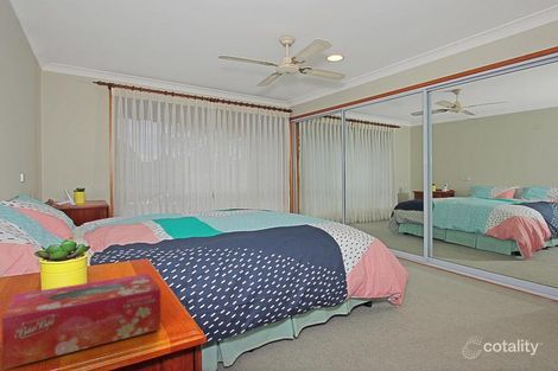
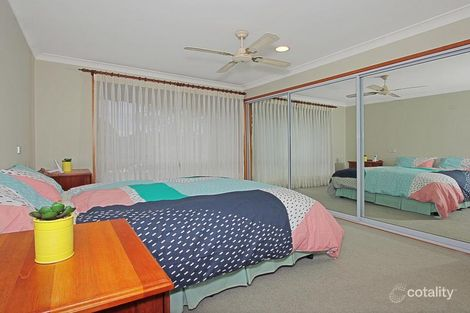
- tissue box [1,273,161,371]
